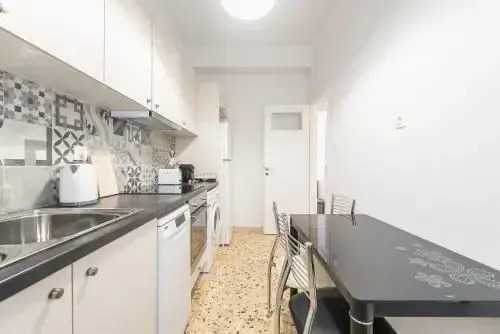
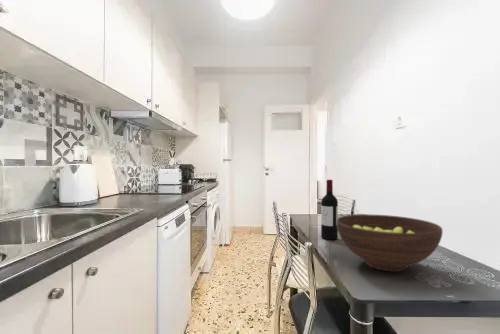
+ wine bottle [320,179,339,241]
+ fruit bowl [336,214,444,273]
